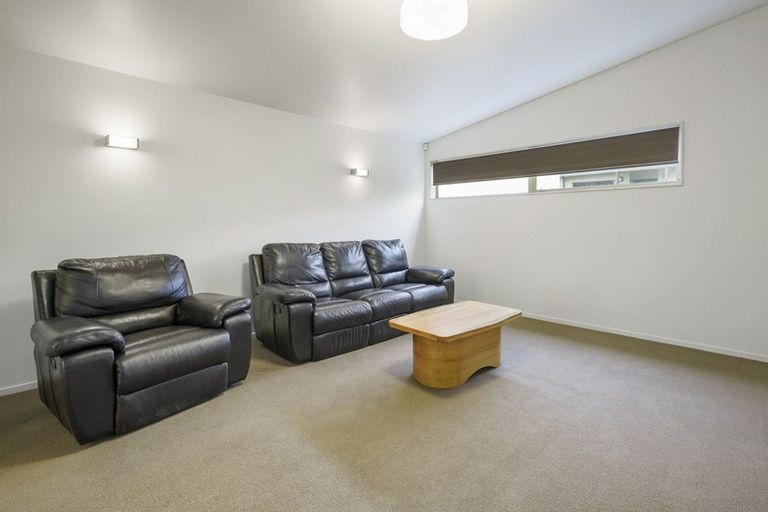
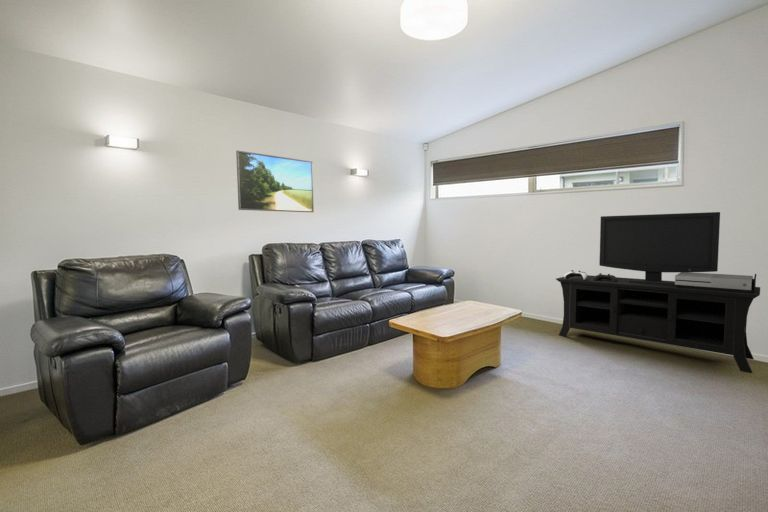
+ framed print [235,150,315,213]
+ media console [555,211,761,374]
